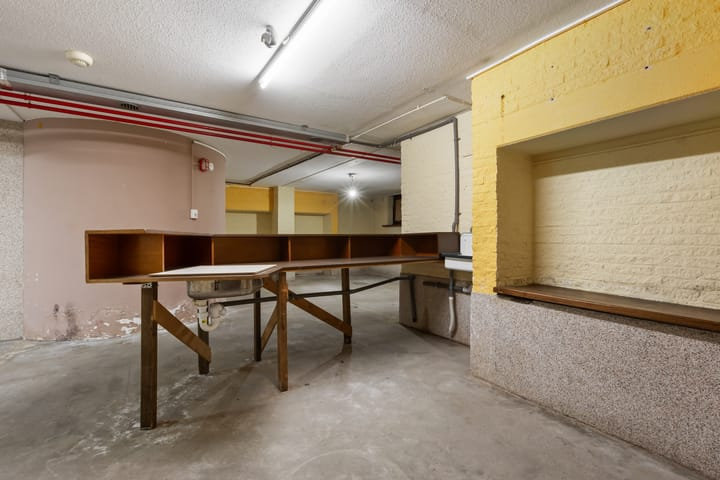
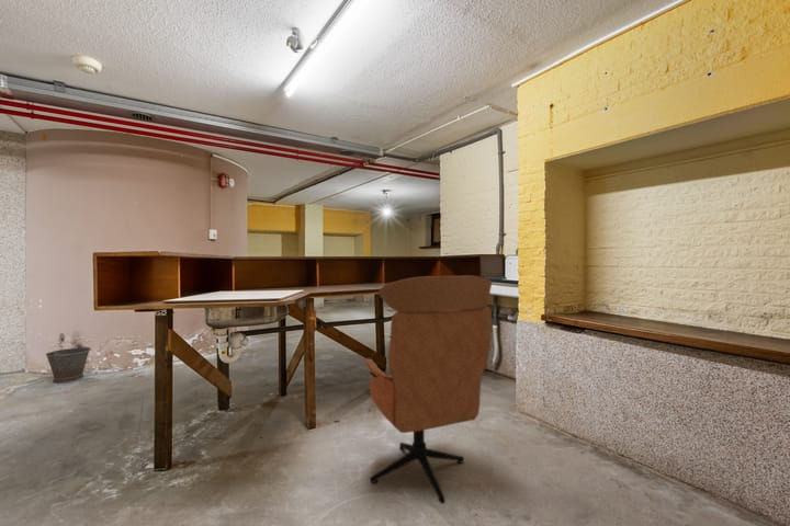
+ bucket [45,343,92,384]
+ office chair [364,275,493,505]
